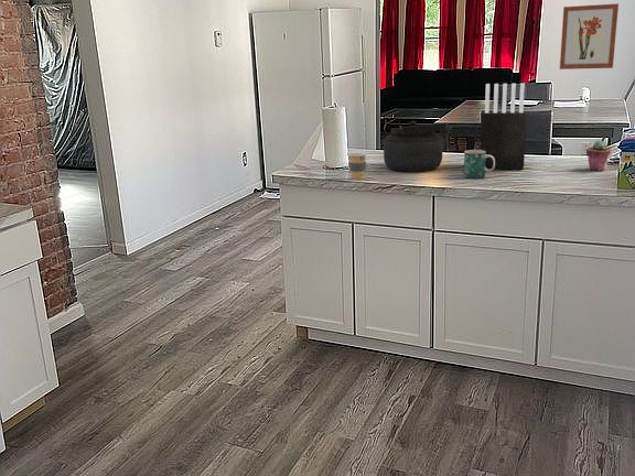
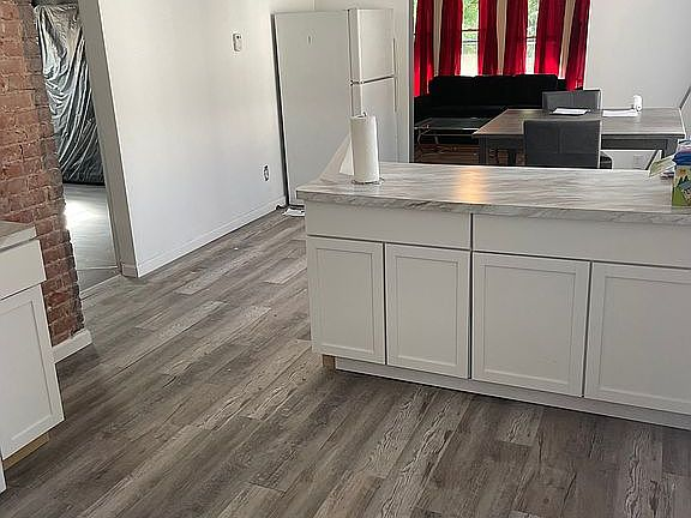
- mug [463,149,495,180]
- wall art [559,2,620,71]
- kettle [383,120,454,173]
- potted succulent [585,139,612,172]
- coffee cup [346,149,368,181]
- knife block [480,83,527,171]
